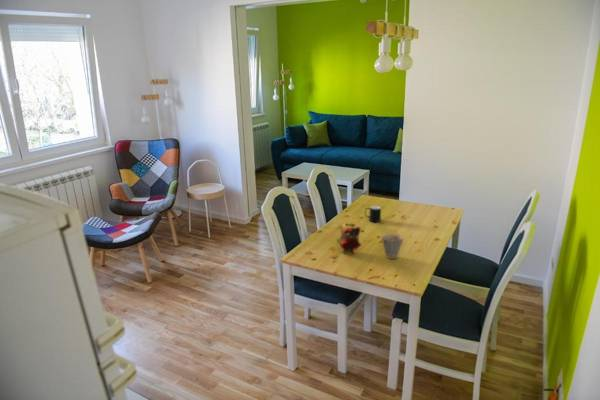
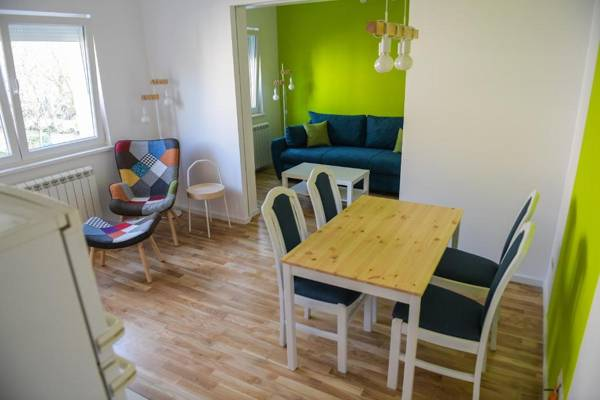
- teapot [336,220,362,254]
- cup [364,205,382,223]
- cup [381,233,404,260]
